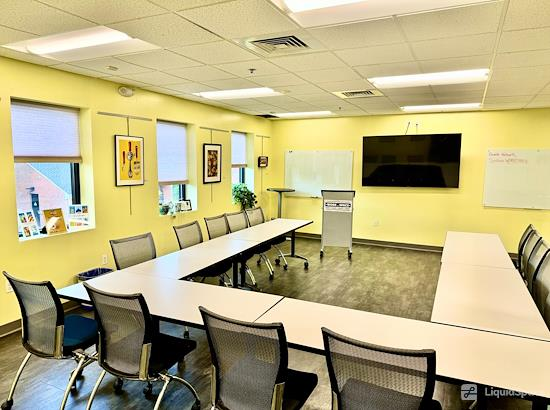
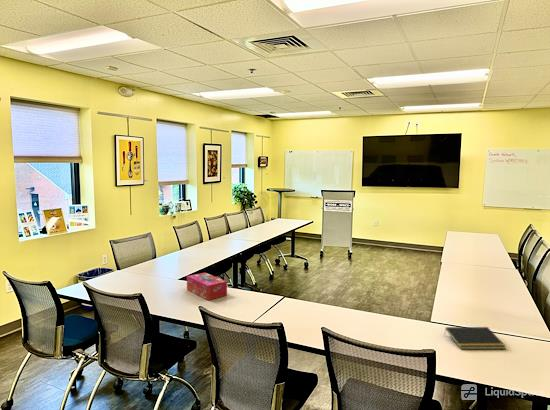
+ tissue box [186,272,228,301]
+ notepad [443,326,507,350]
